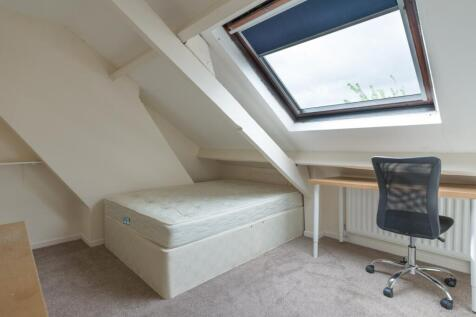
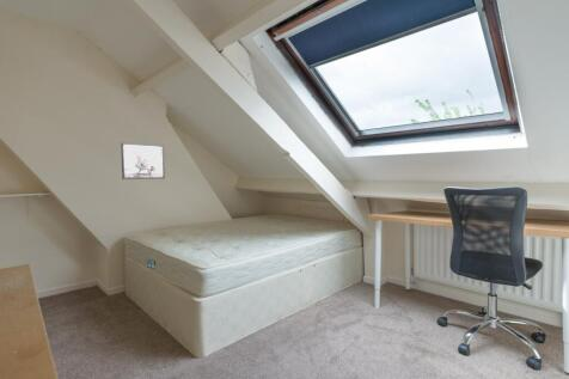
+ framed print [120,142,166,181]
